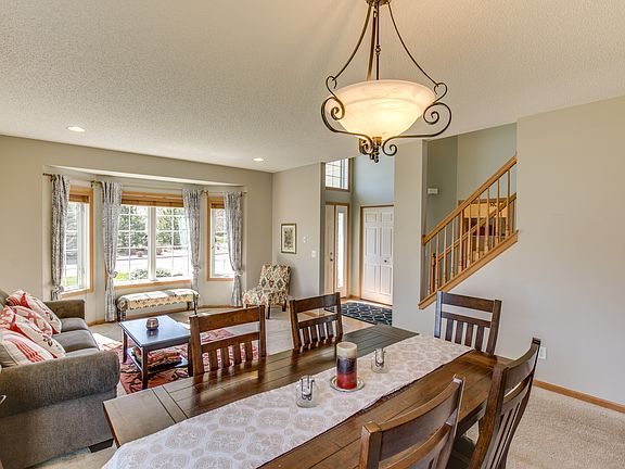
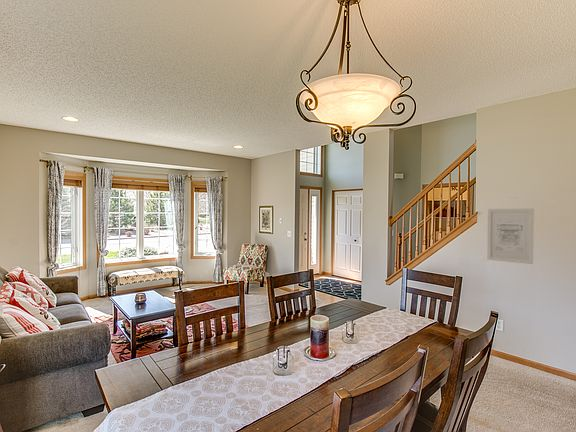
+ wall art [486,208,535,265]
